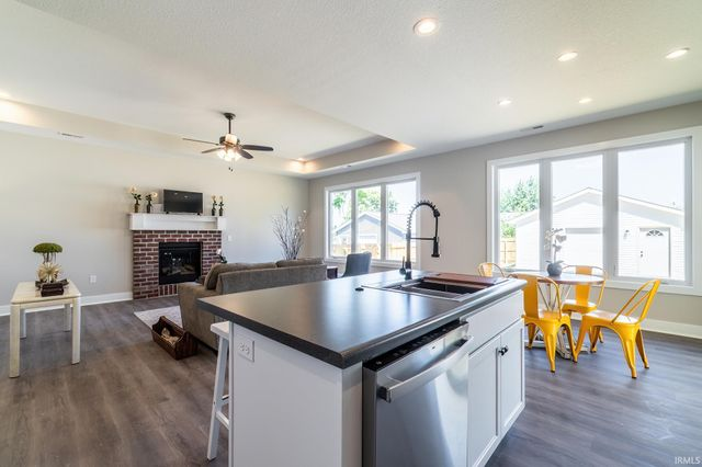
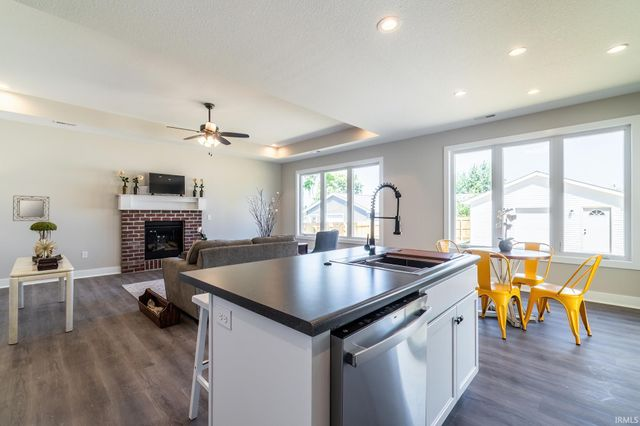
+ home mirror [12,195,50,222]
